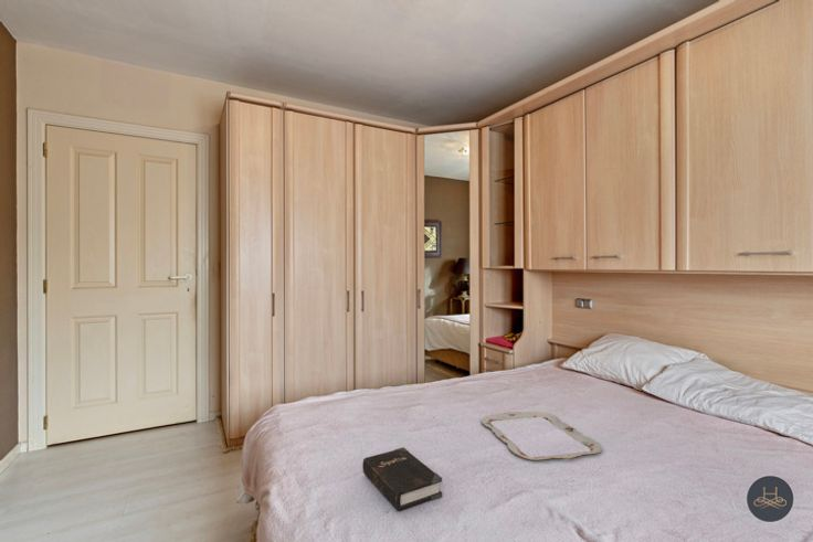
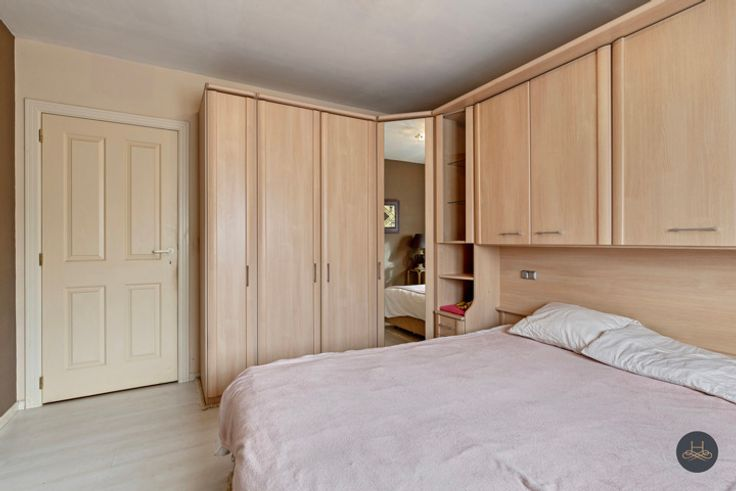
- serving tray [481,411,603,461]
- hardback book [361,446,443,512]
